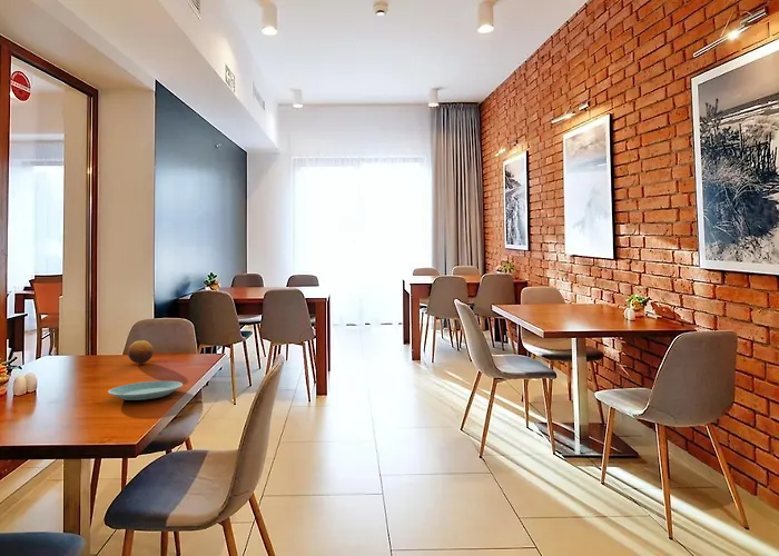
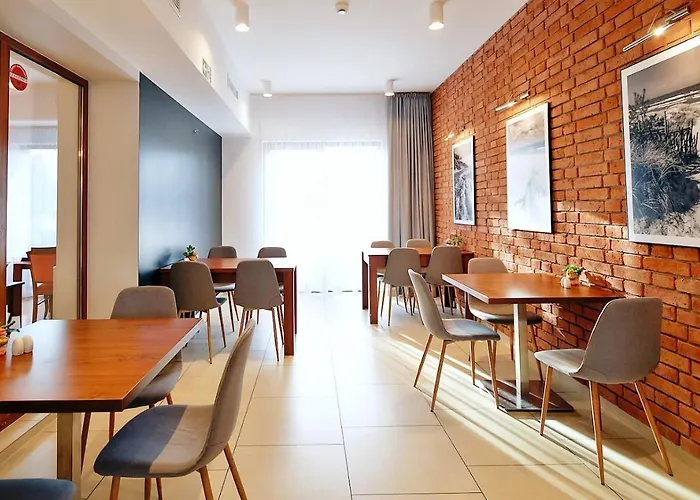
- plate [107,380,184,401]
- fruit [127,339,155,365]
